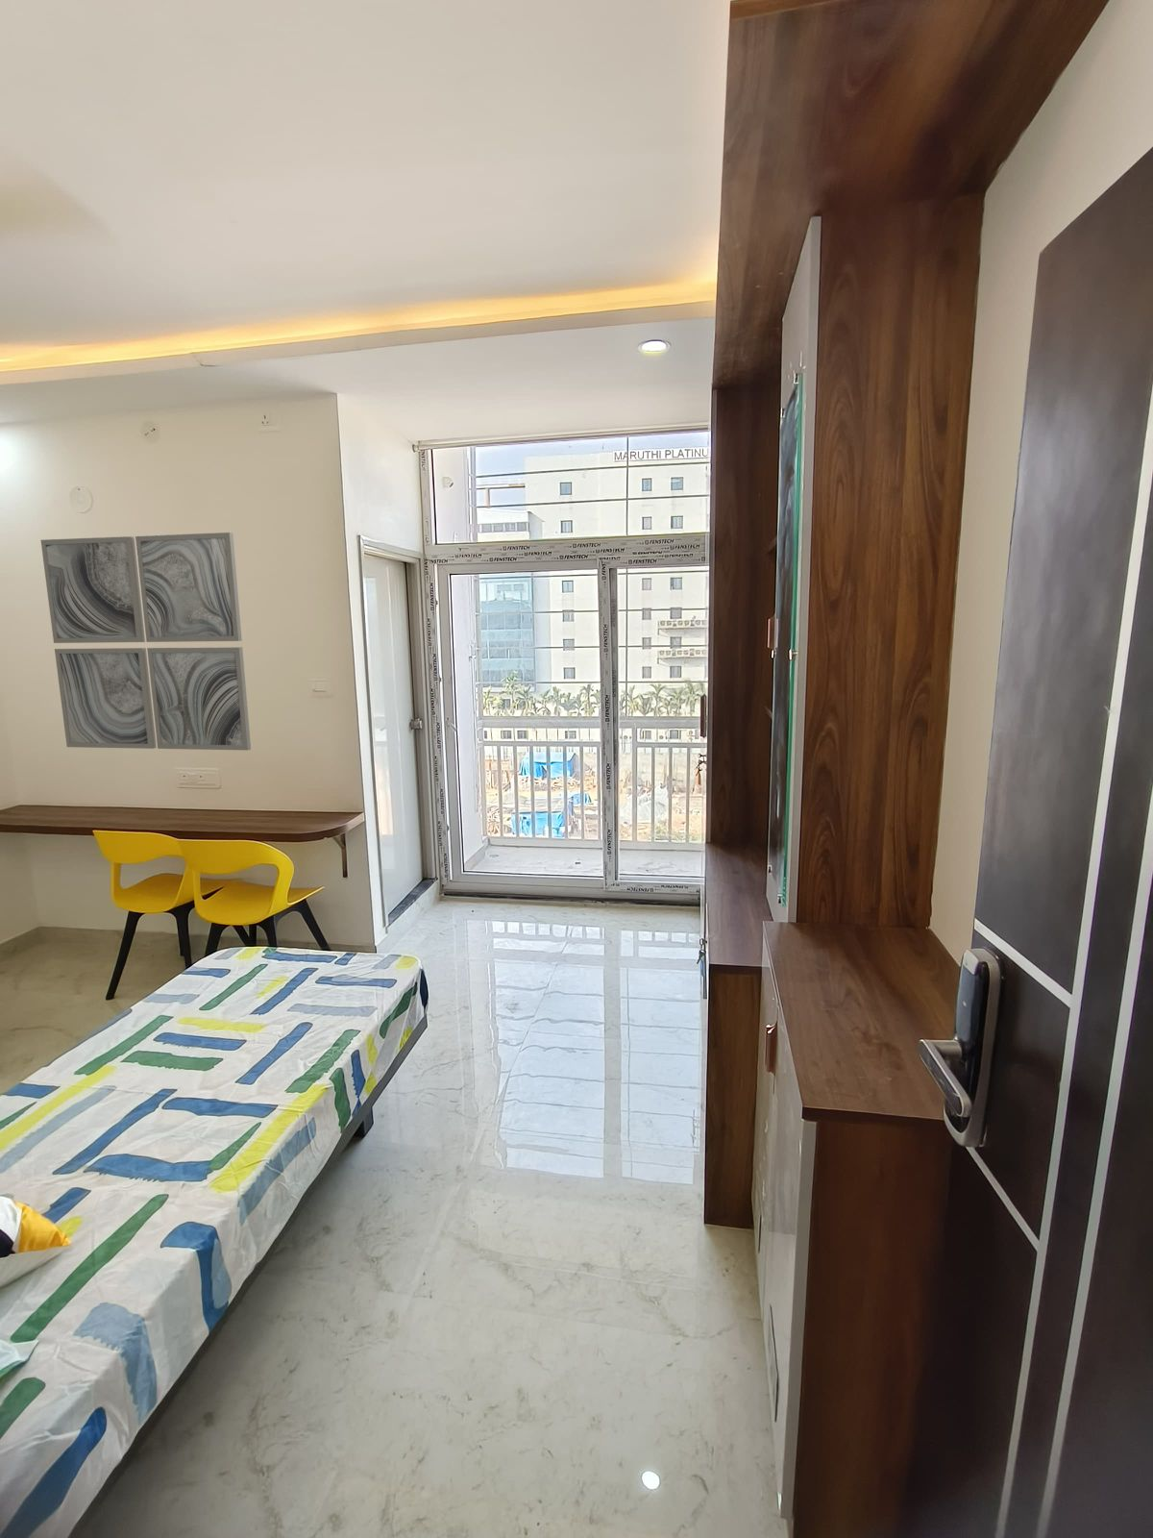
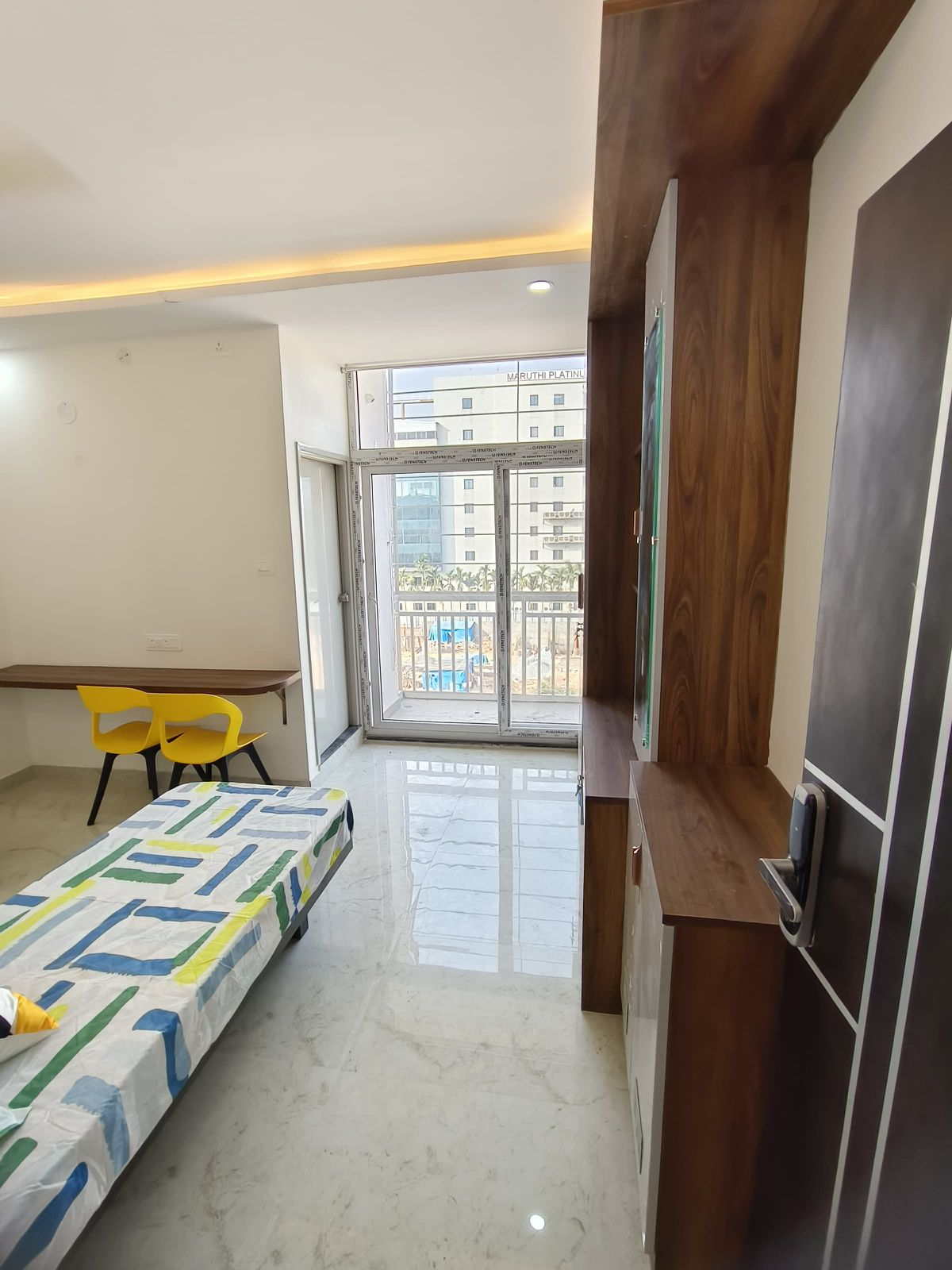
- wall art [40,532,252,752]
